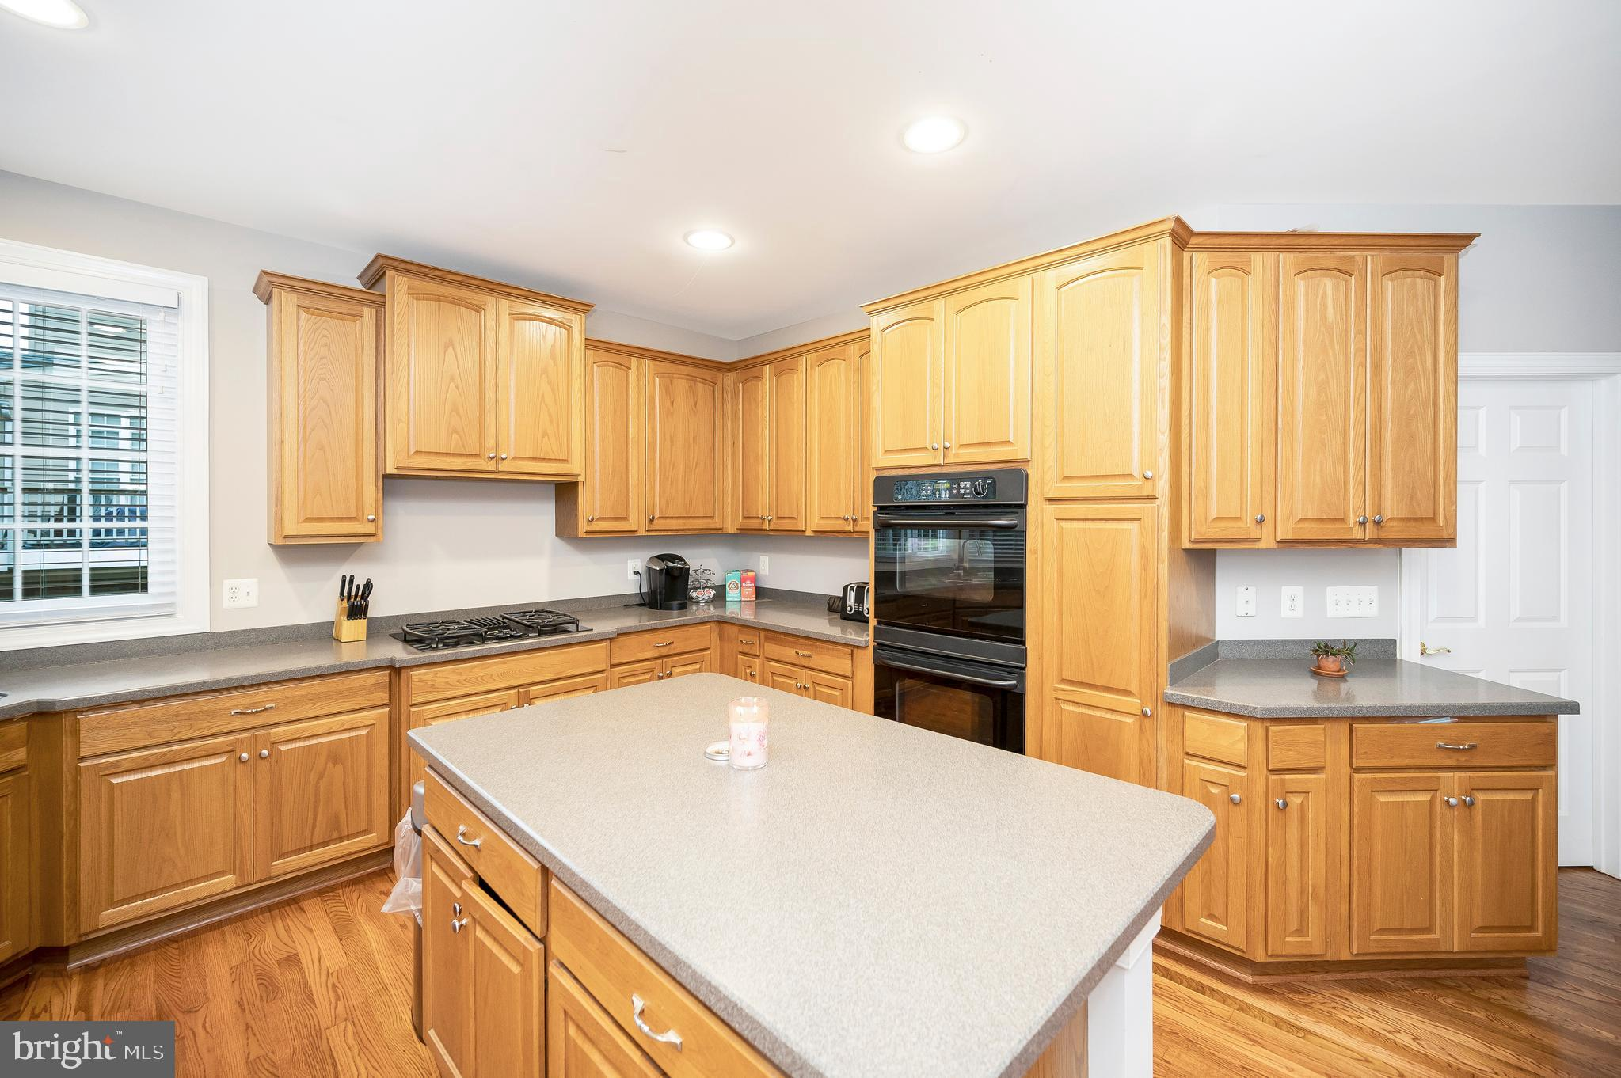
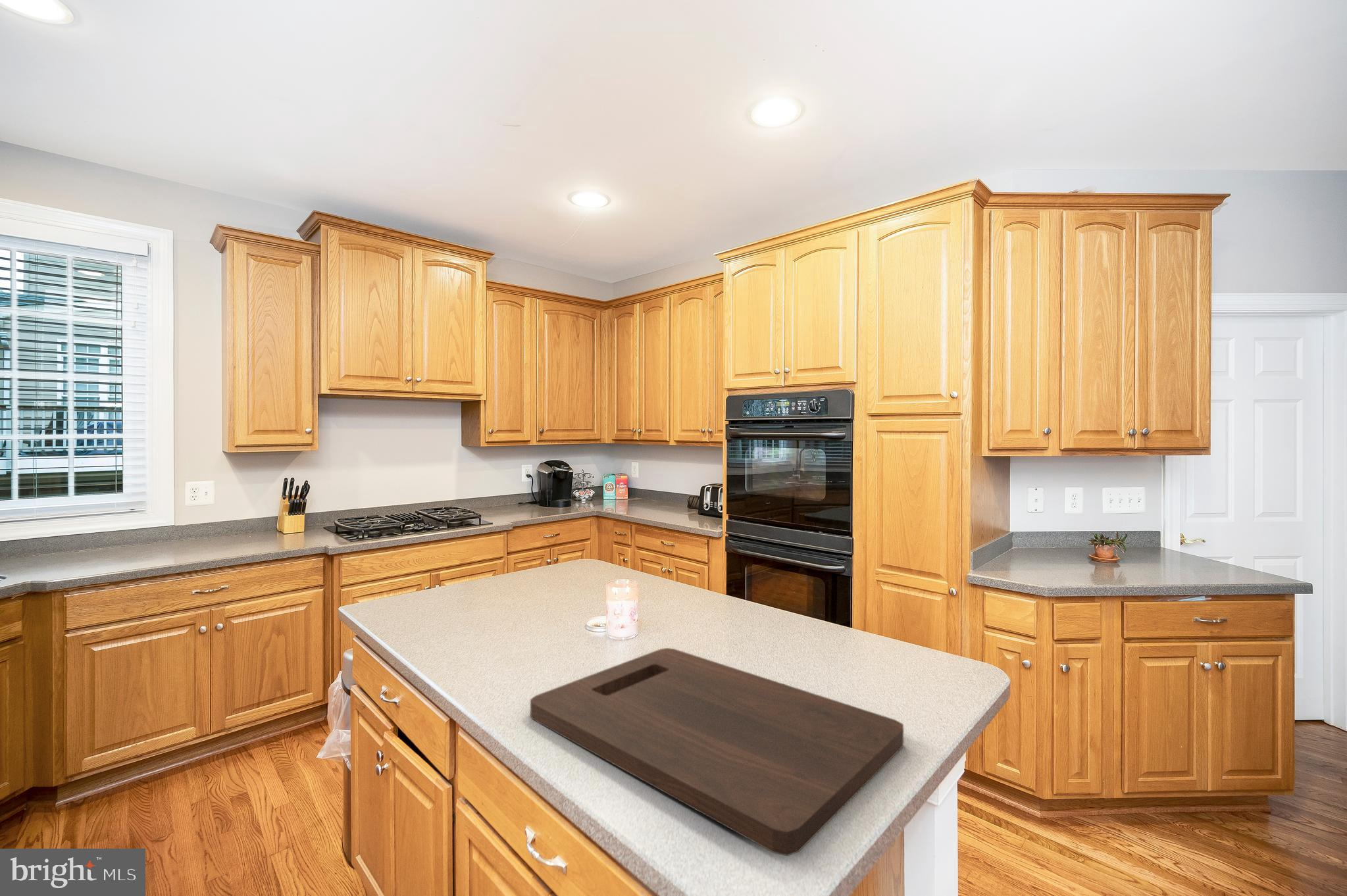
+ cutting board [530,647,904,857]
